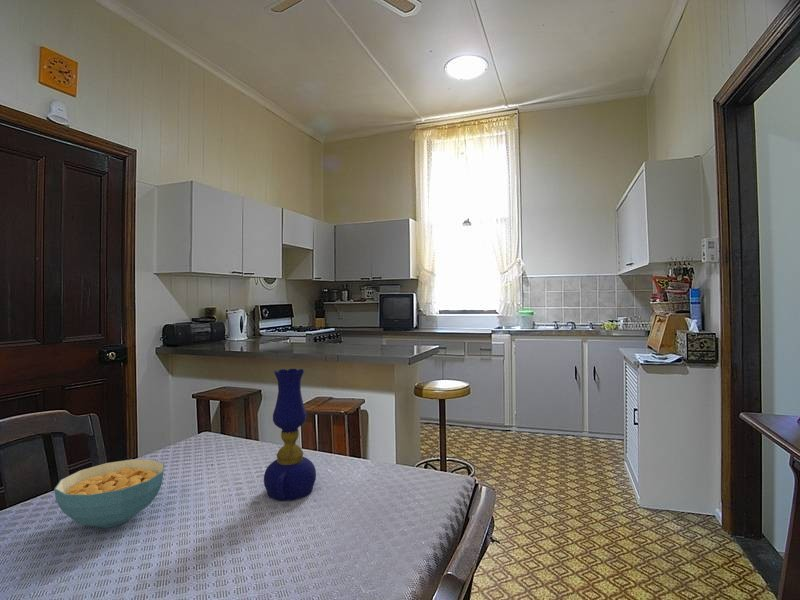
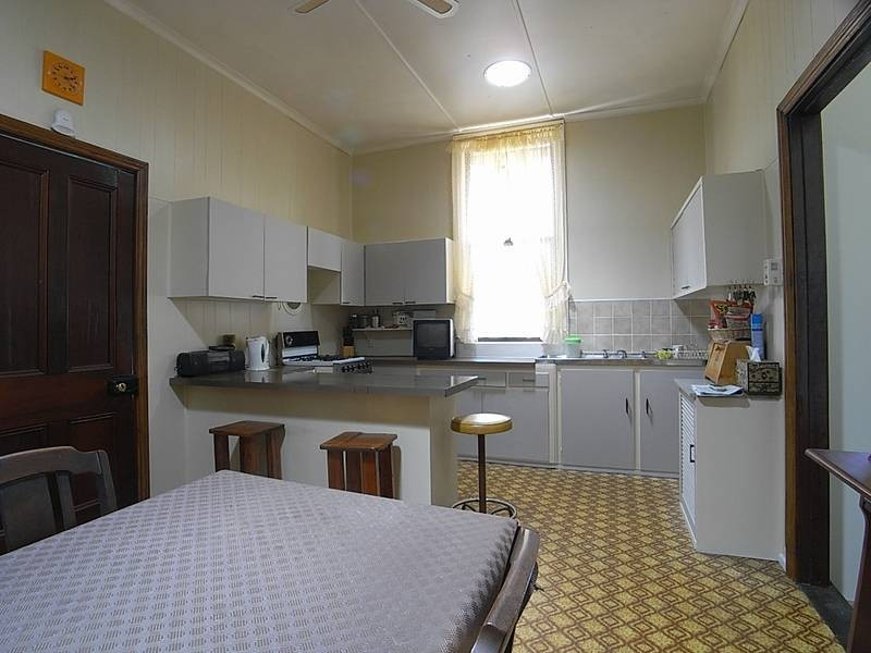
- cereal bowl [53,458,165,529]
- oil lamp [263,368,317,502]
